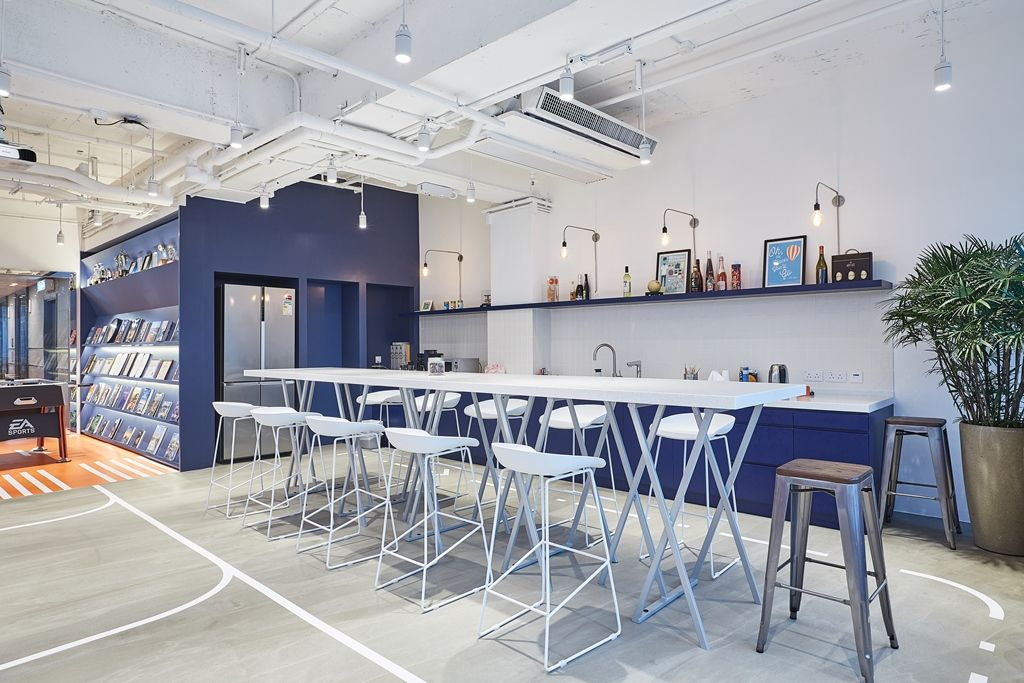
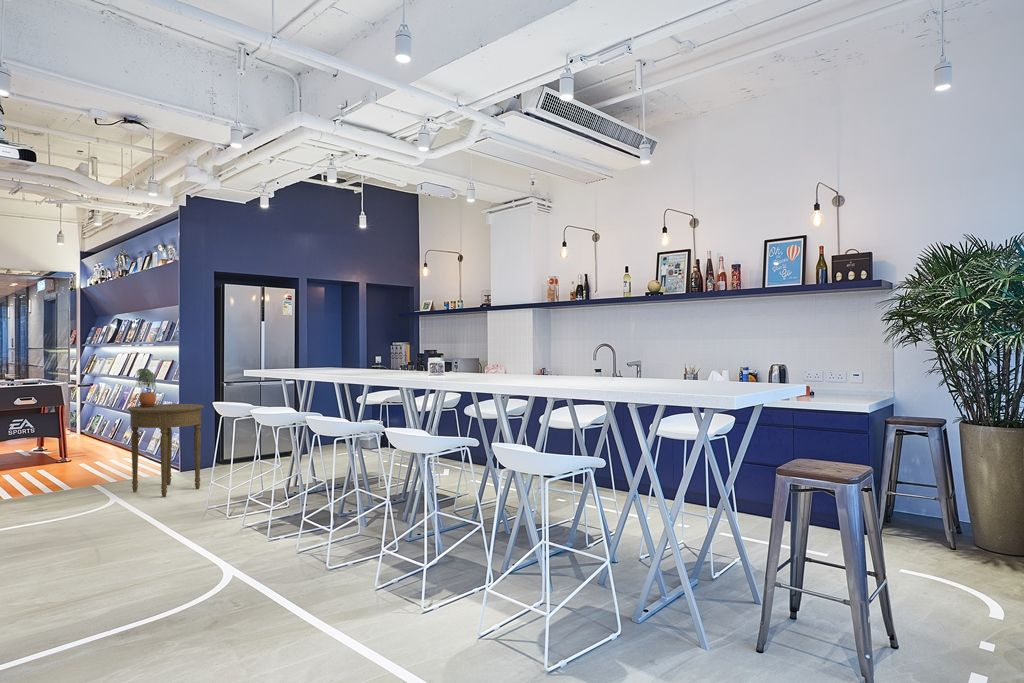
+ side table [126,403,205,498]
+ potted plant [135,368,157,407]
